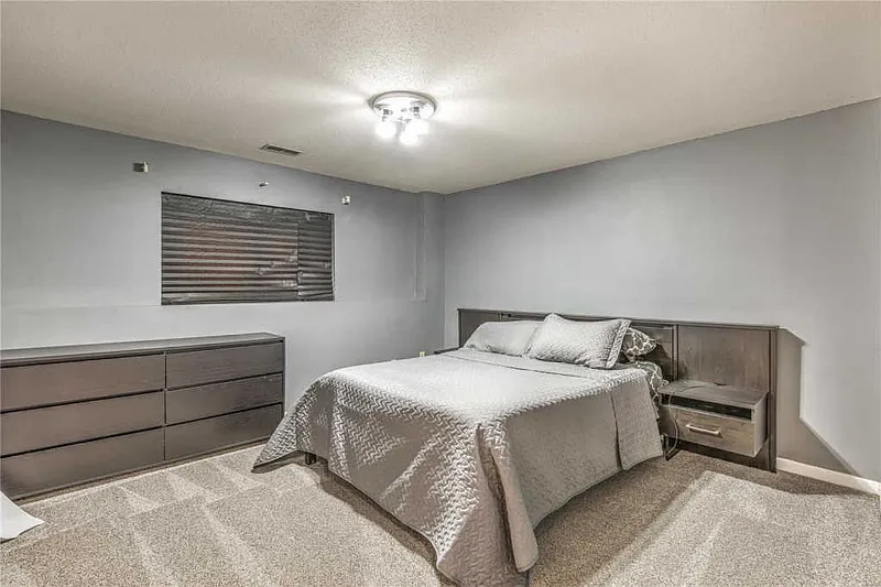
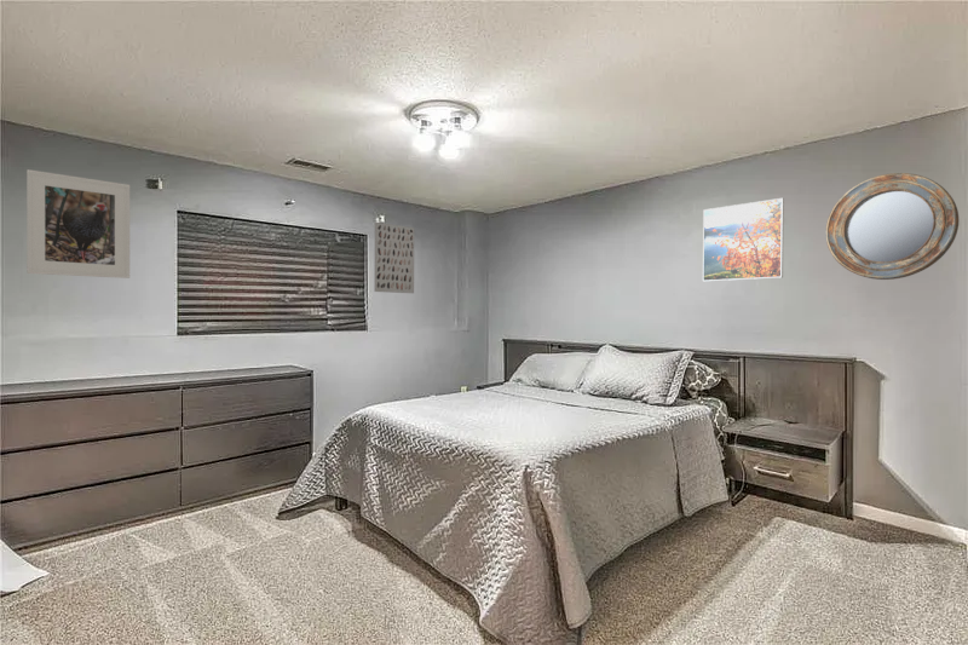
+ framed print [702,197,785,282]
+ wall art [373,221,415,294]
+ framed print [25,168,131,280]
+ home mirror [824,172,960,281]
